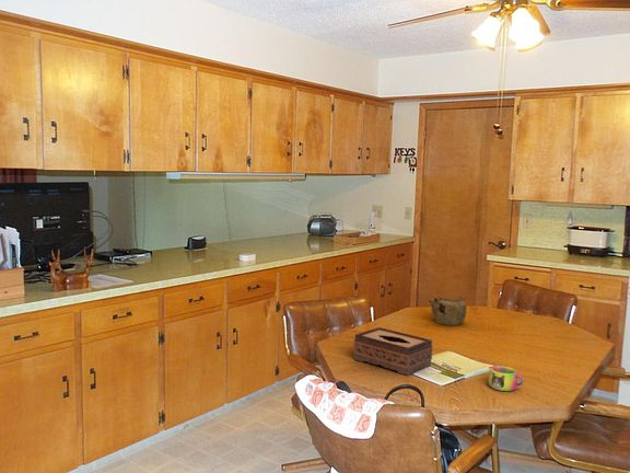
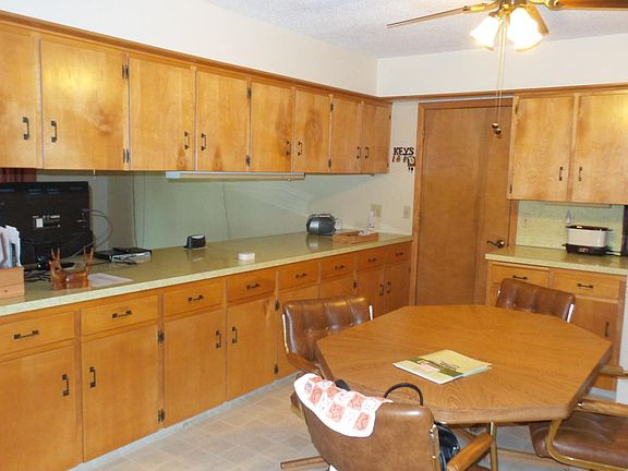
- mug [488,365,525,392]
- tissue box [352,326,433,377]
- teapot [427,295,468,326]
